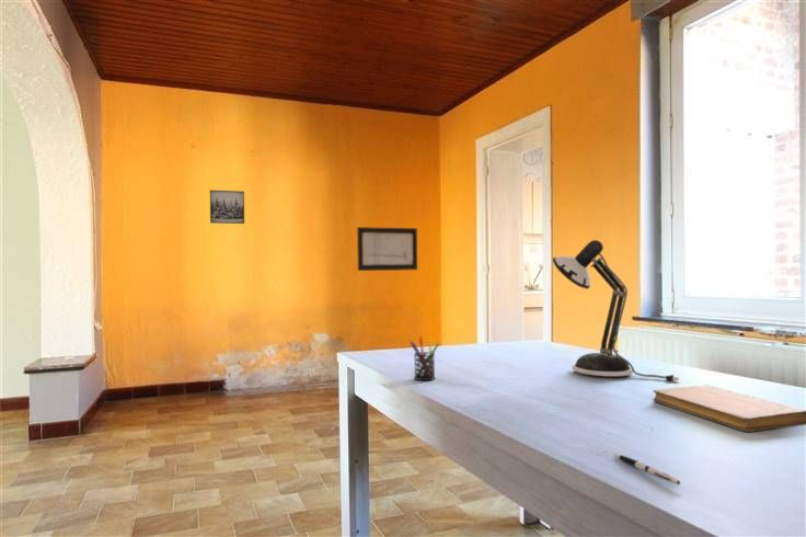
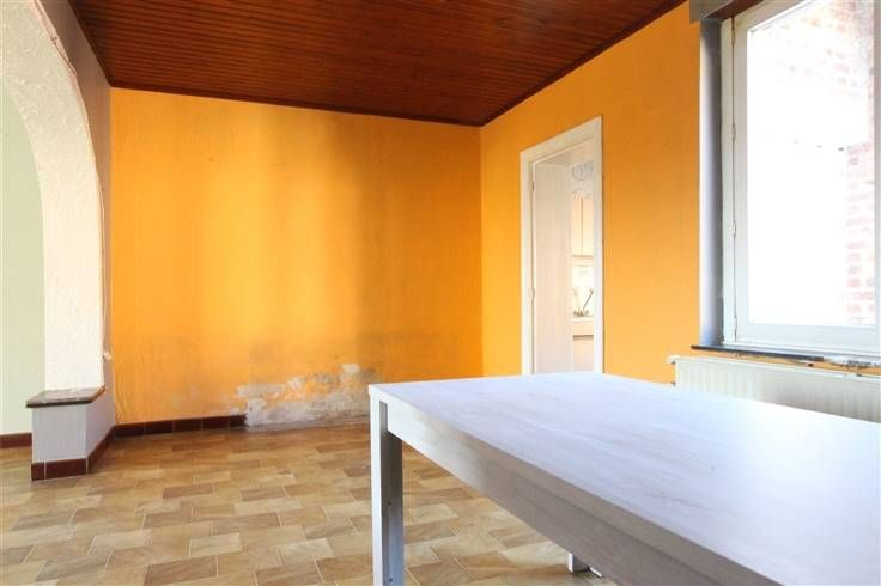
- wall art [209,188,245,225]
- pen [612,453,681,487]
- wall art [356,226,418,272]
- desk lamp [552,239,680,382]
- notebook [653,385,806,433]
- pen holder [408,335,440,381]
